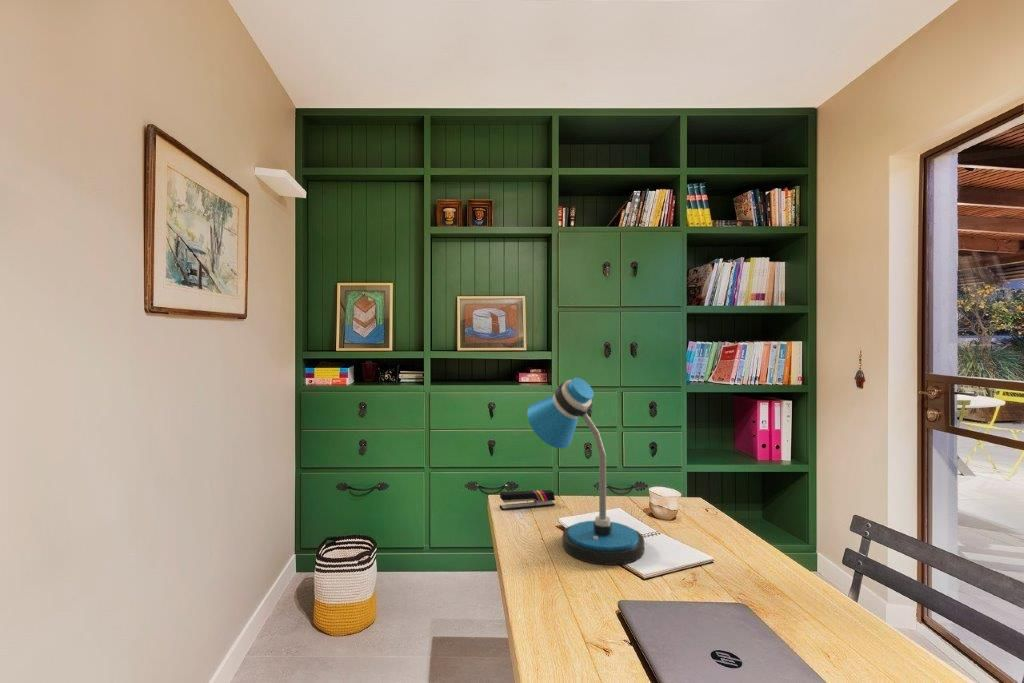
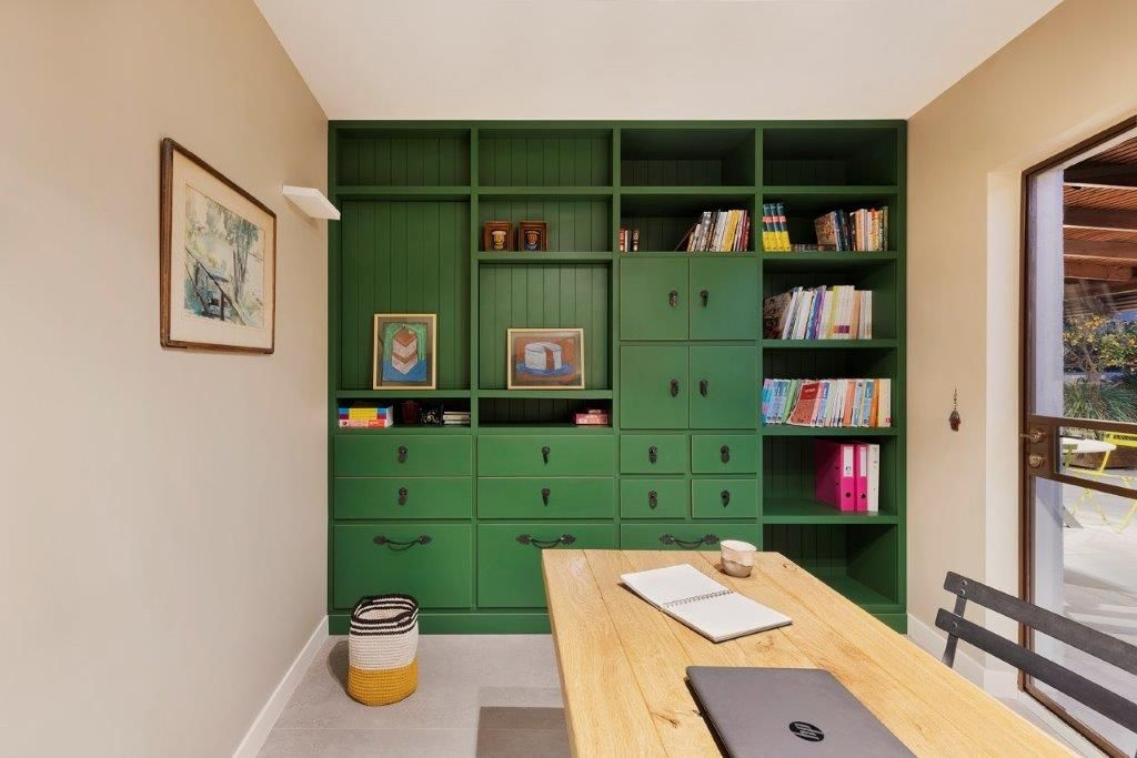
- desk lamp [526,377,645,566]
- stapler [499,489,556,511]
